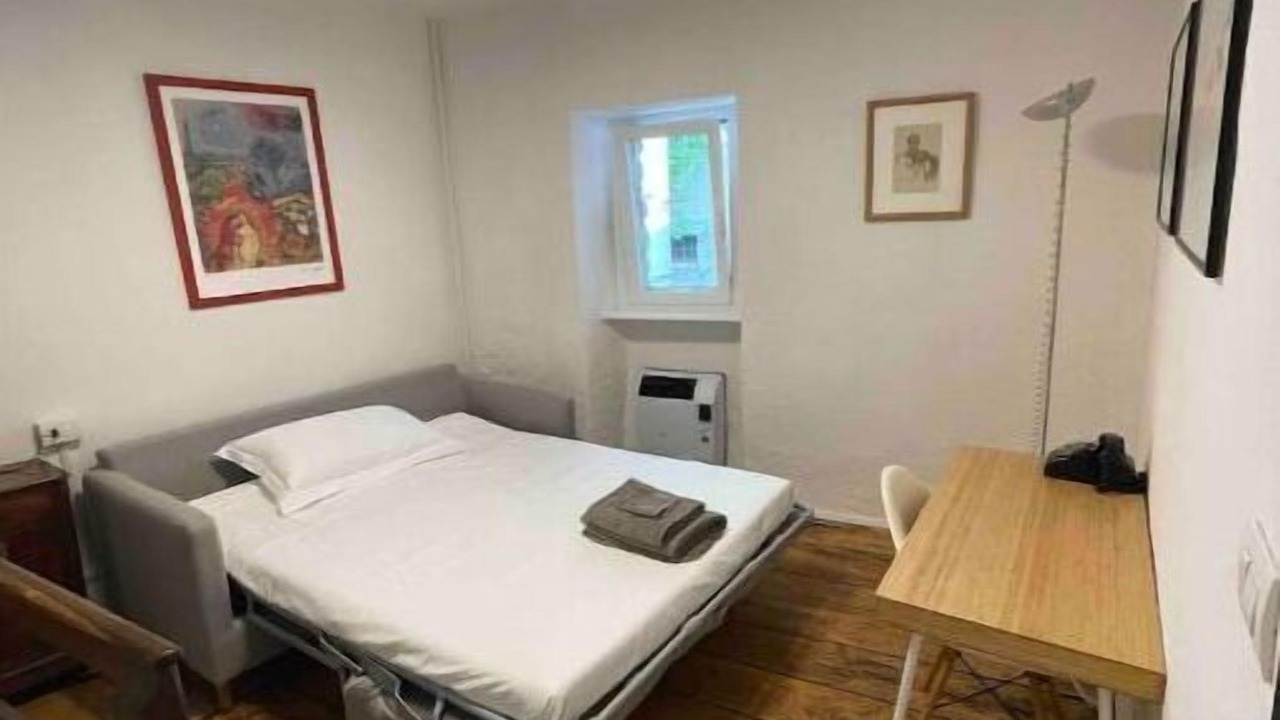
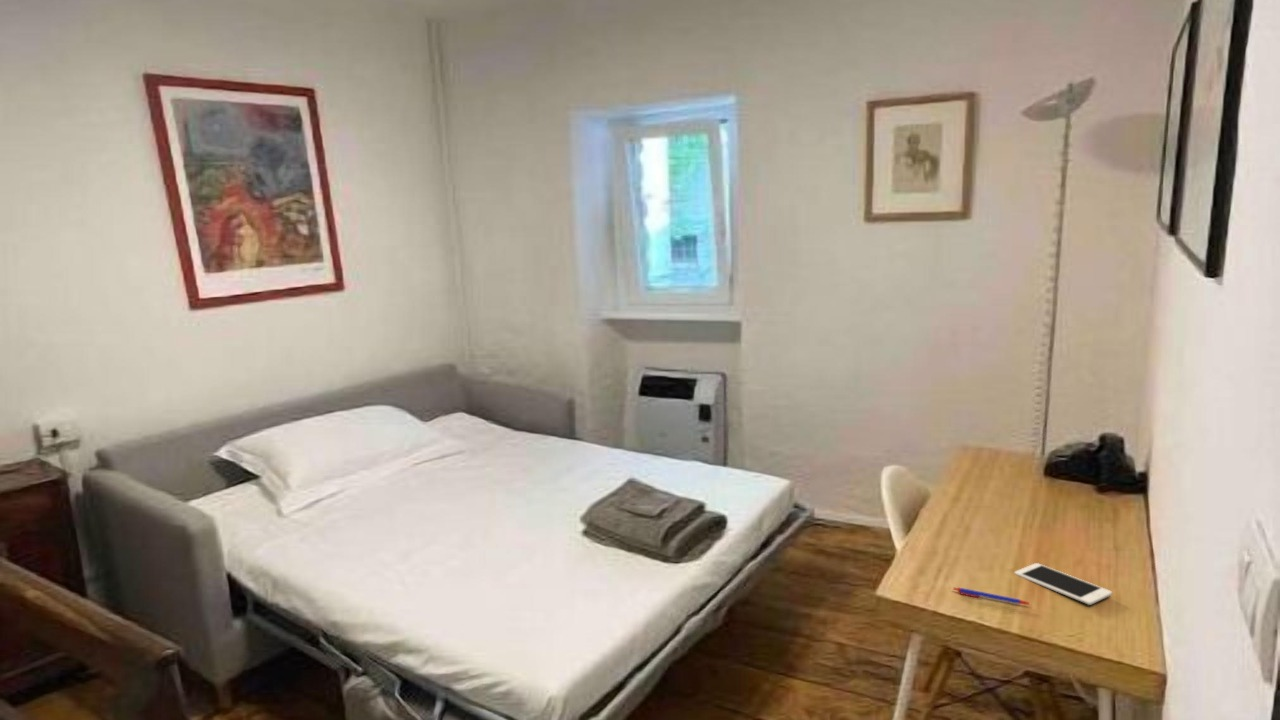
+ pen [952,586,1032,606]
+ cell phone [1014,562,1113,606]
